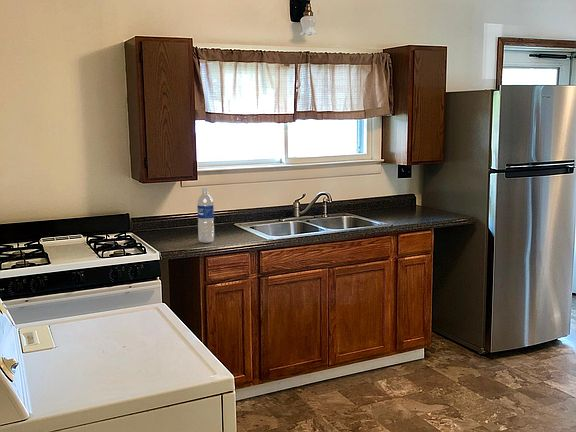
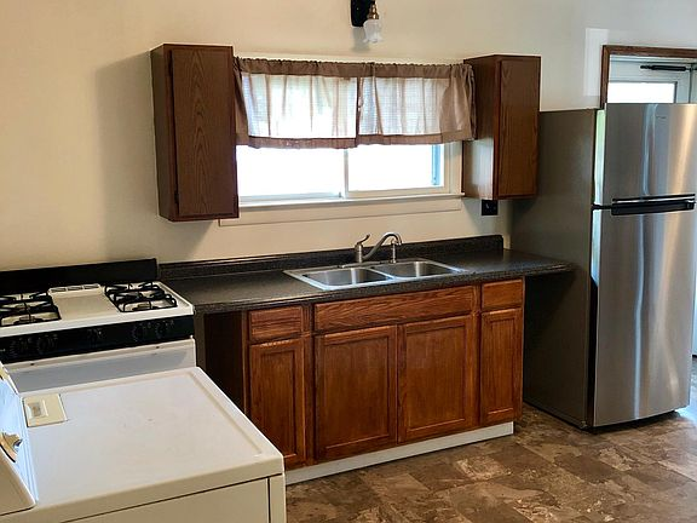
- water bottle [196,187,215,244]
